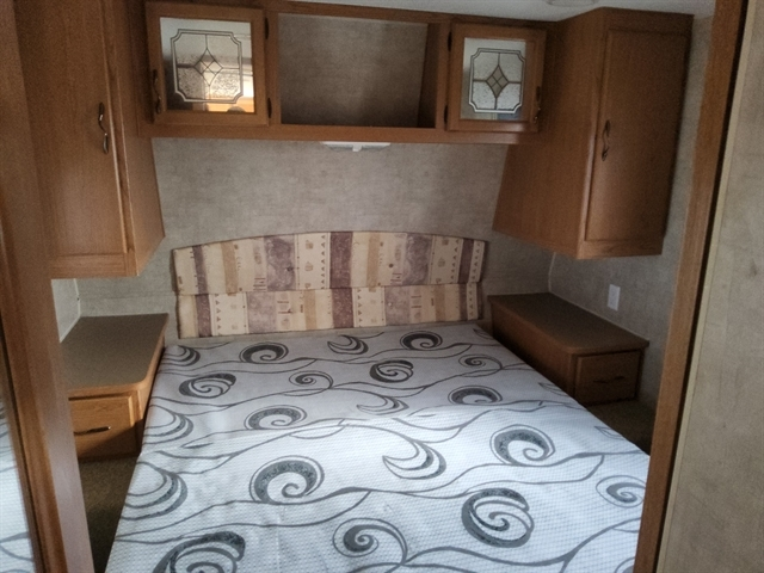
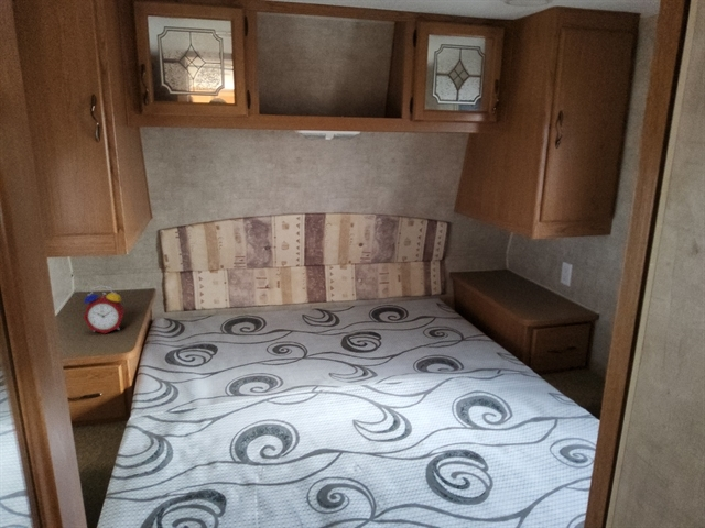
+ alarm clock [83,285,127,334]
